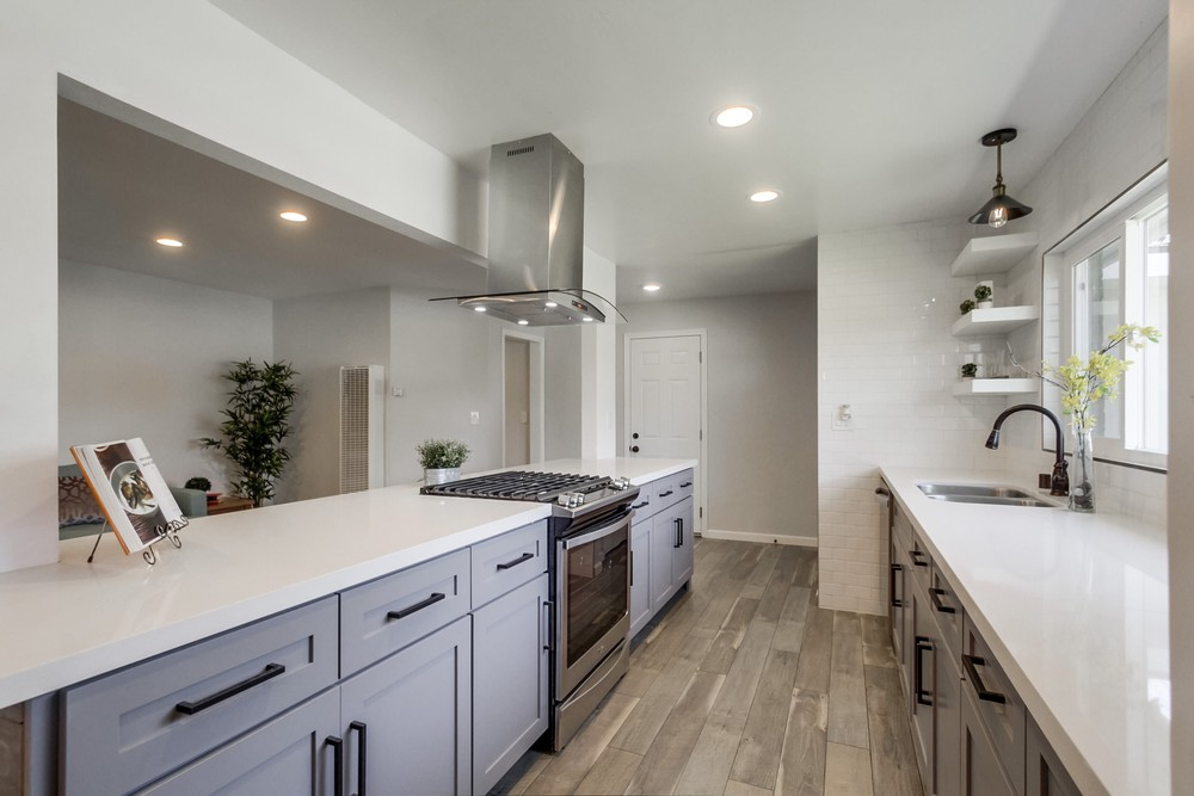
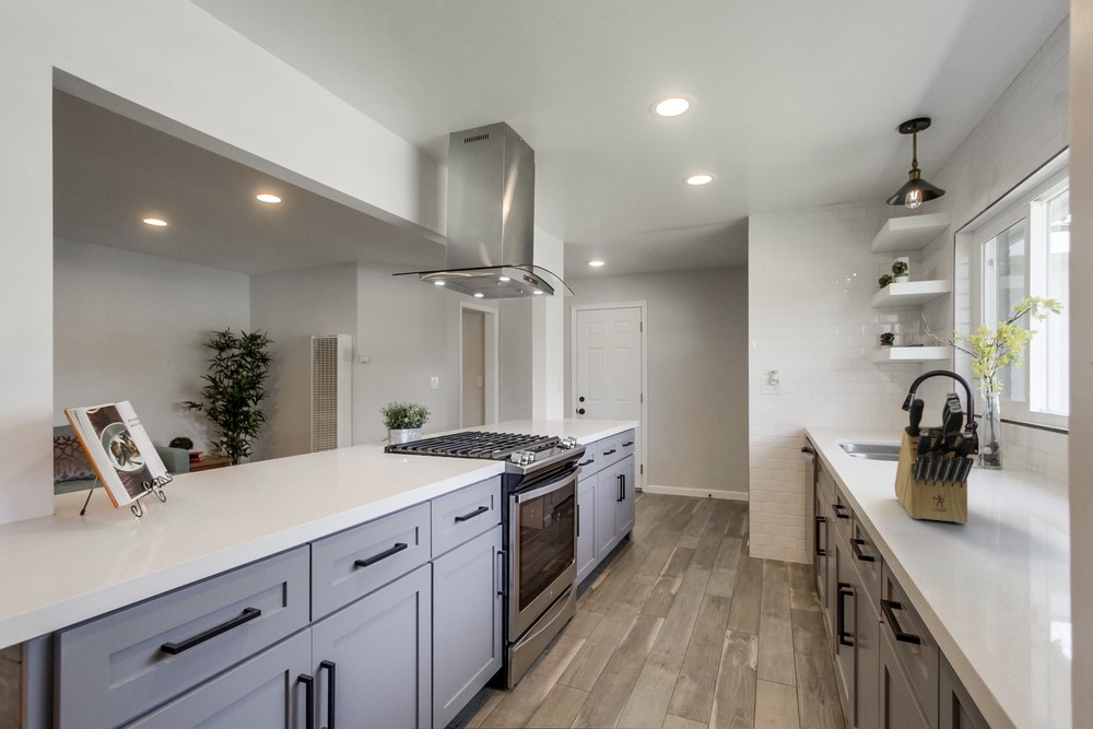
+ knife block [894,390,975,525]
